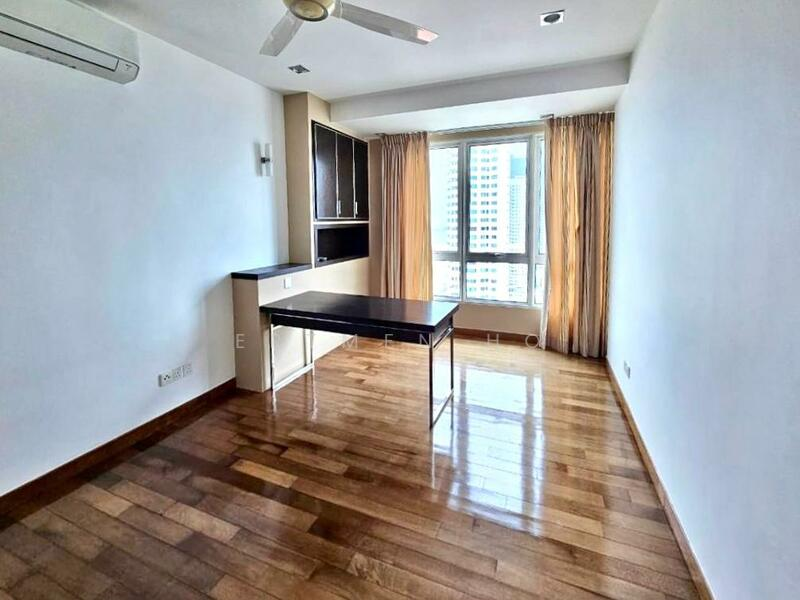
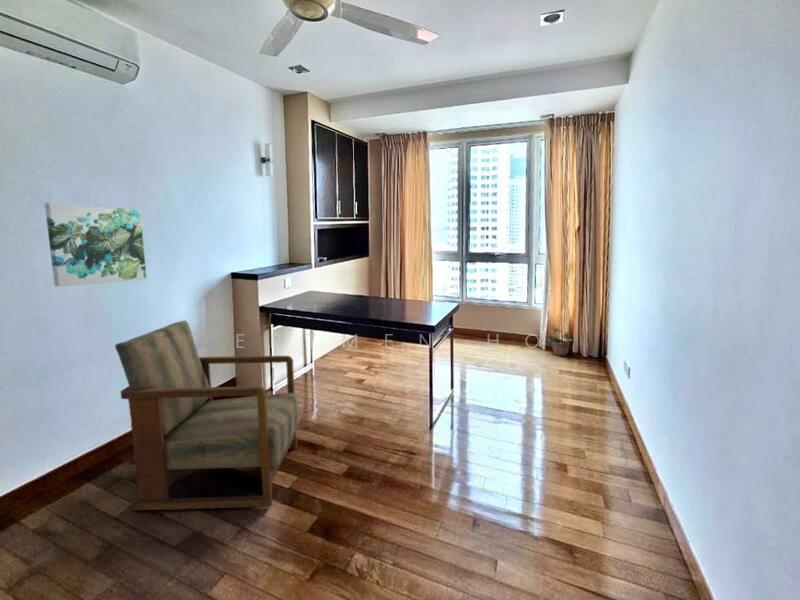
+ armchair [114,319,301,511]
+ potted plant [546,324,573,357]
+ wall art [44,202,148,287]
